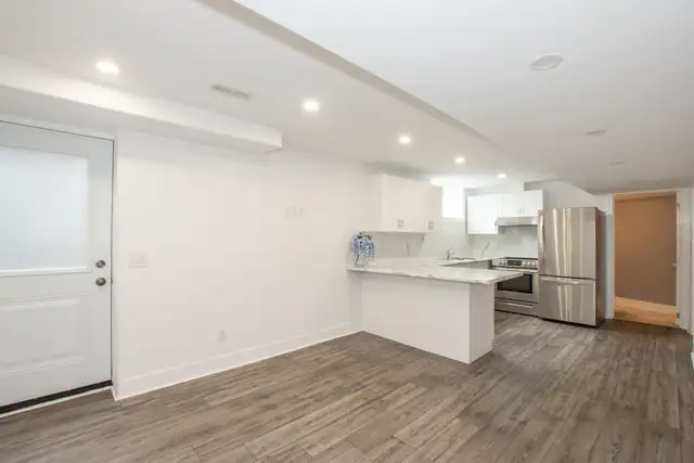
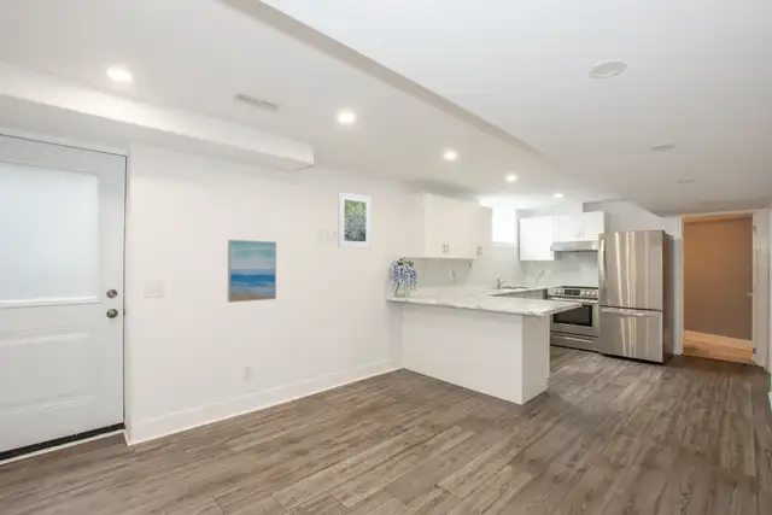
+ wall art [227,239,277,304]
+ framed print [337,191,373,250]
